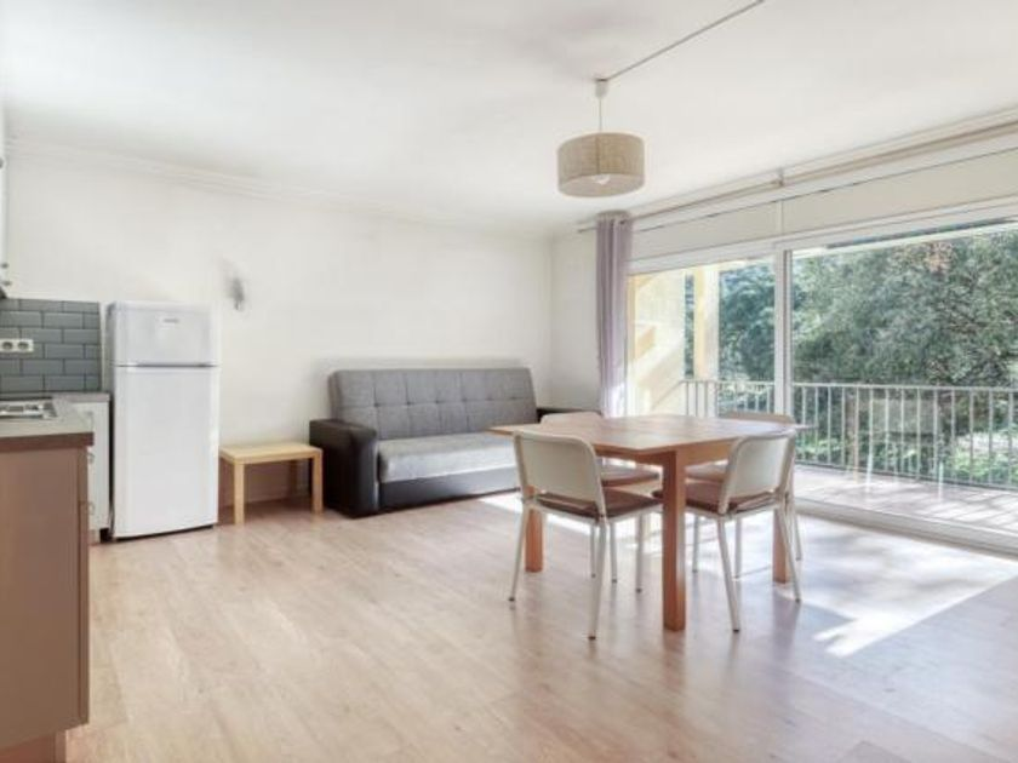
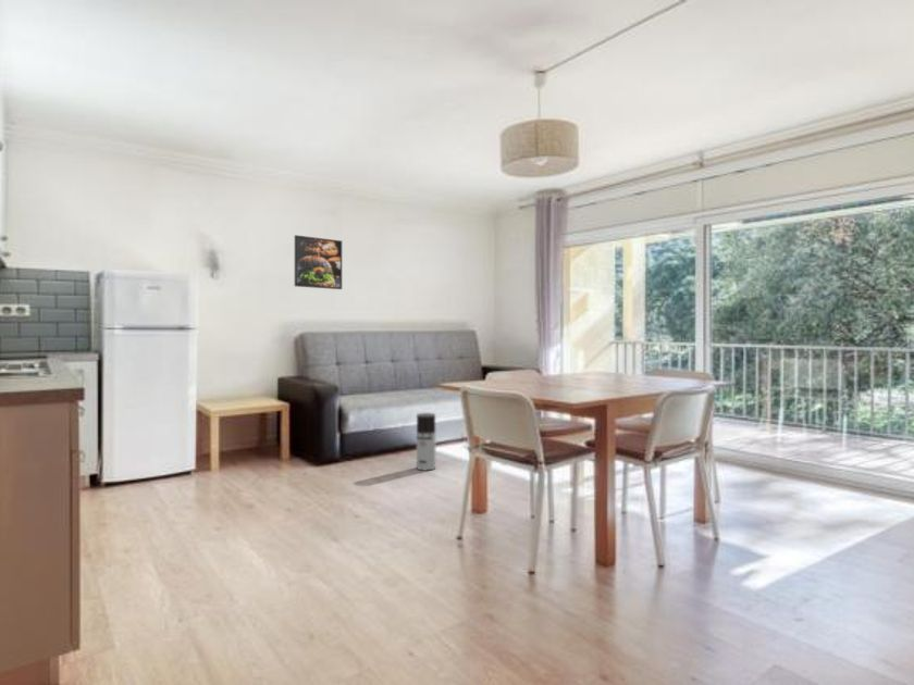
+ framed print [294,234,343,290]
+ air purifier [416,412,436,472]
